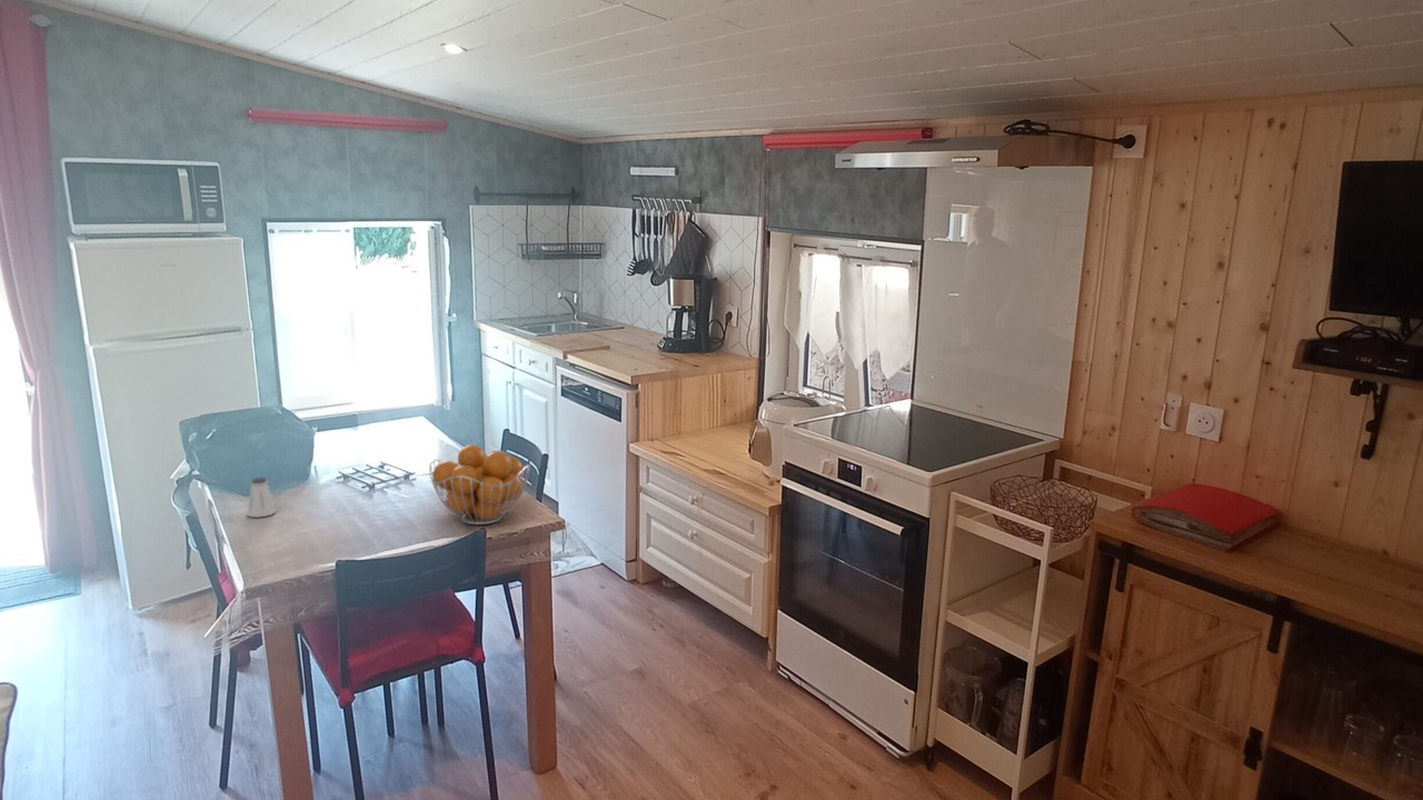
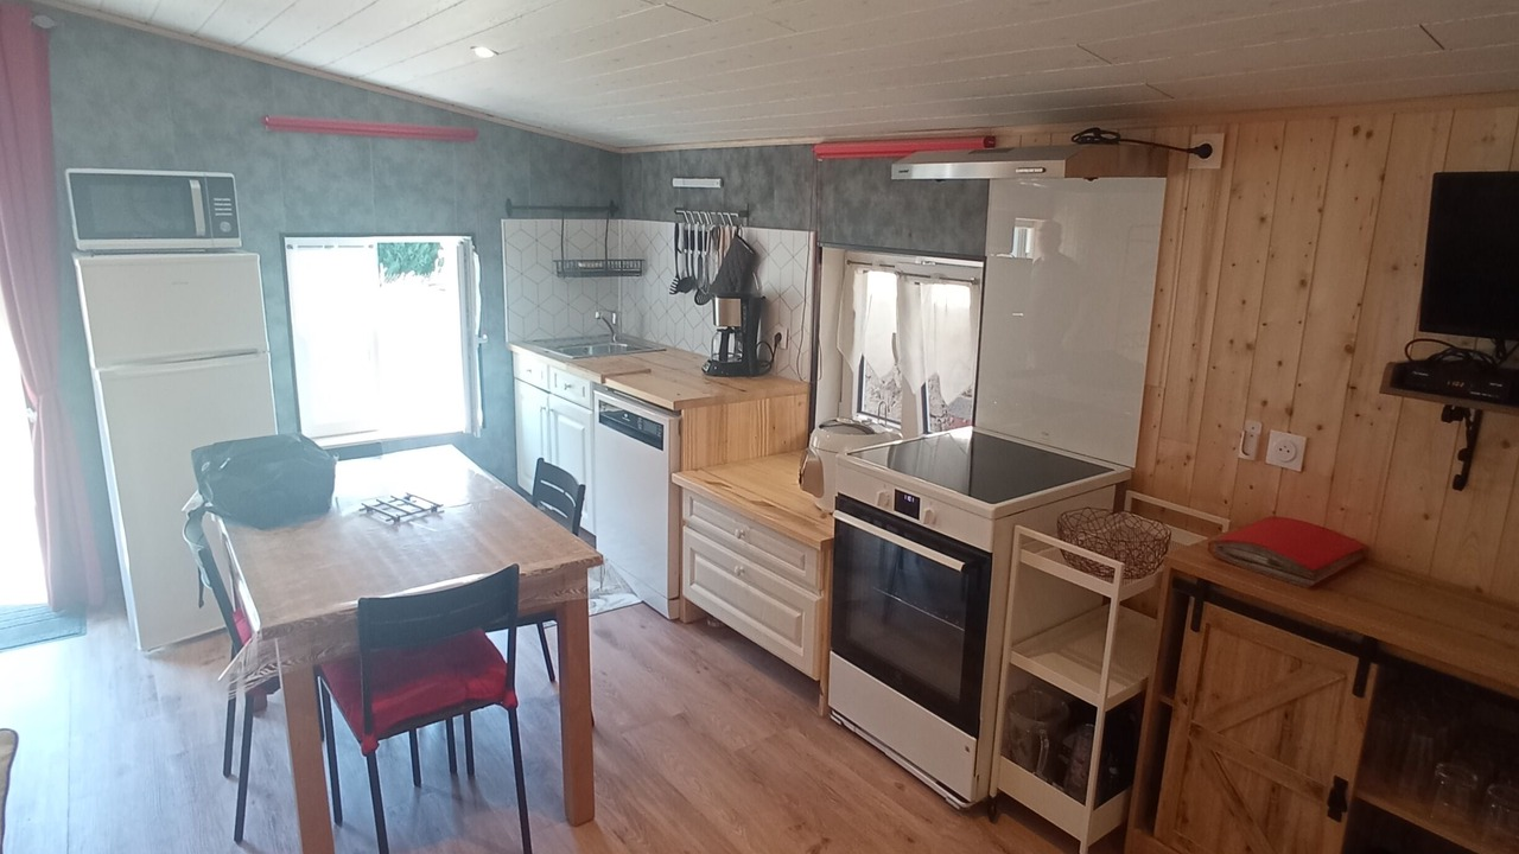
- fruit basket [428,443,531,526]
- saltshaker [247,477,277,518]
